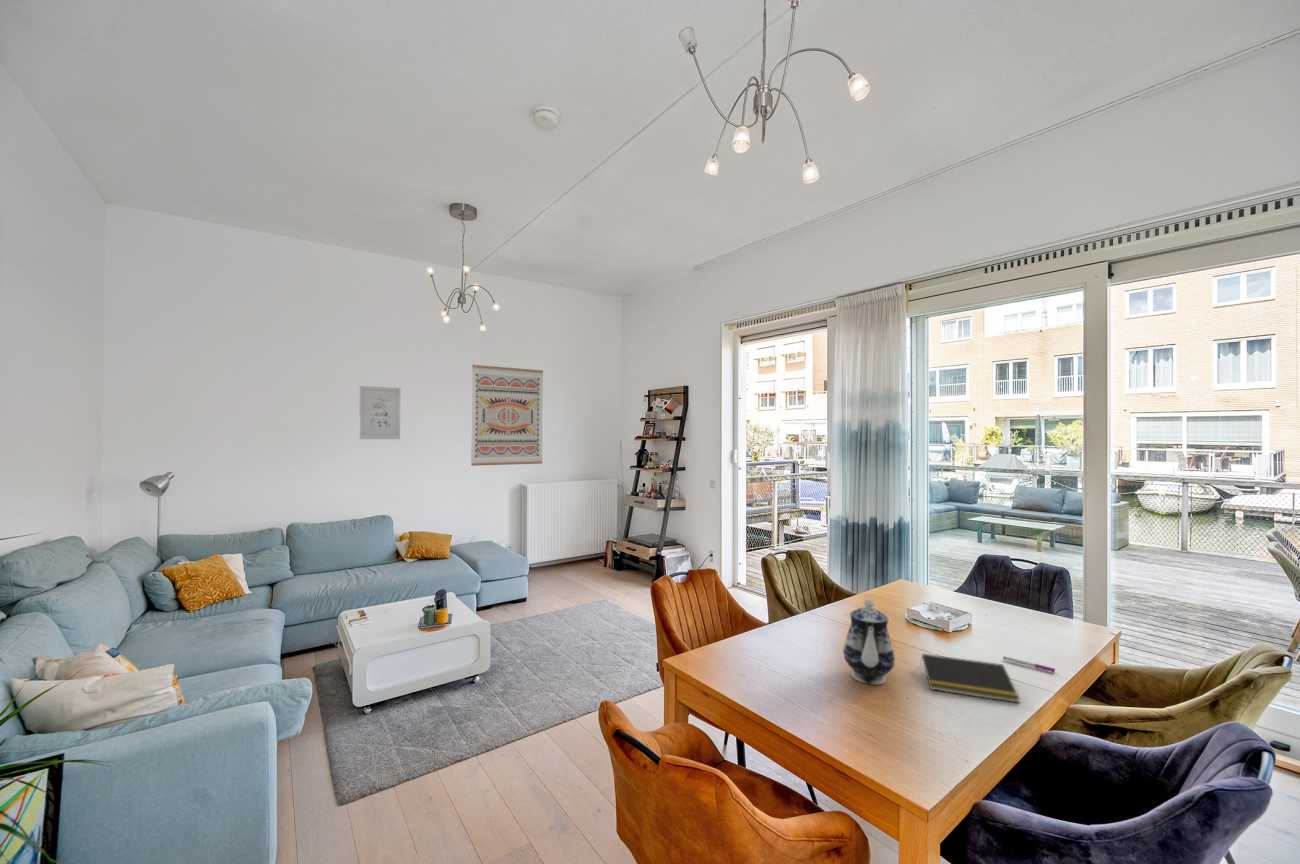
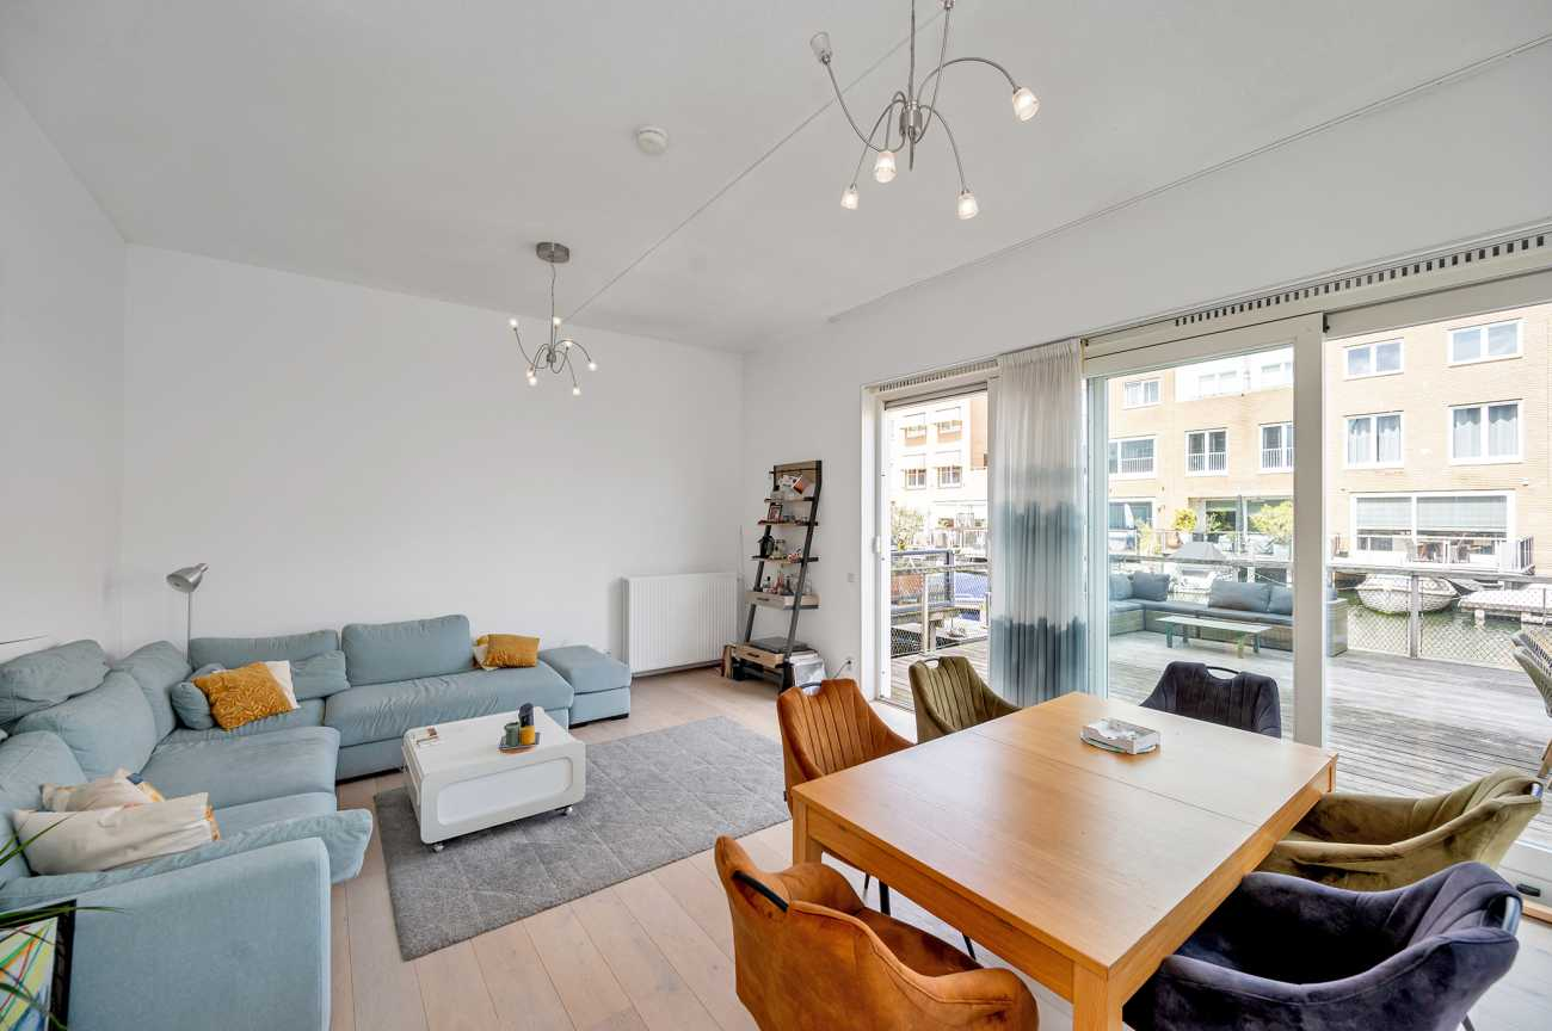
- wall art [358,385,401,440]
- teapot [842,598,896,686]
- pen [1002,655,1056,673]
- wall art [470,364,544,467]
- notepad [919,653,1021,704]
